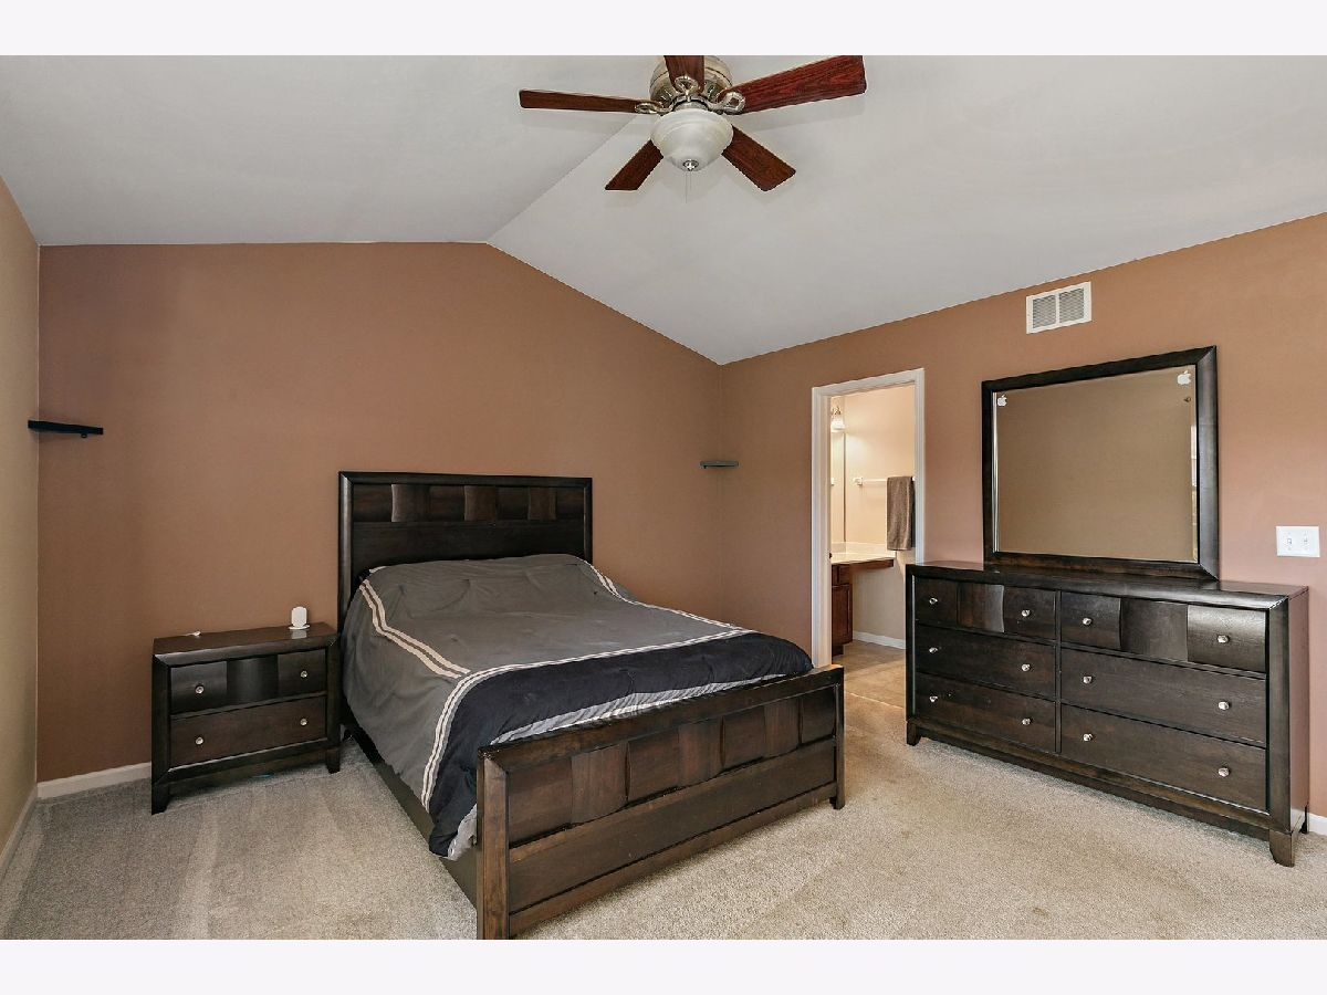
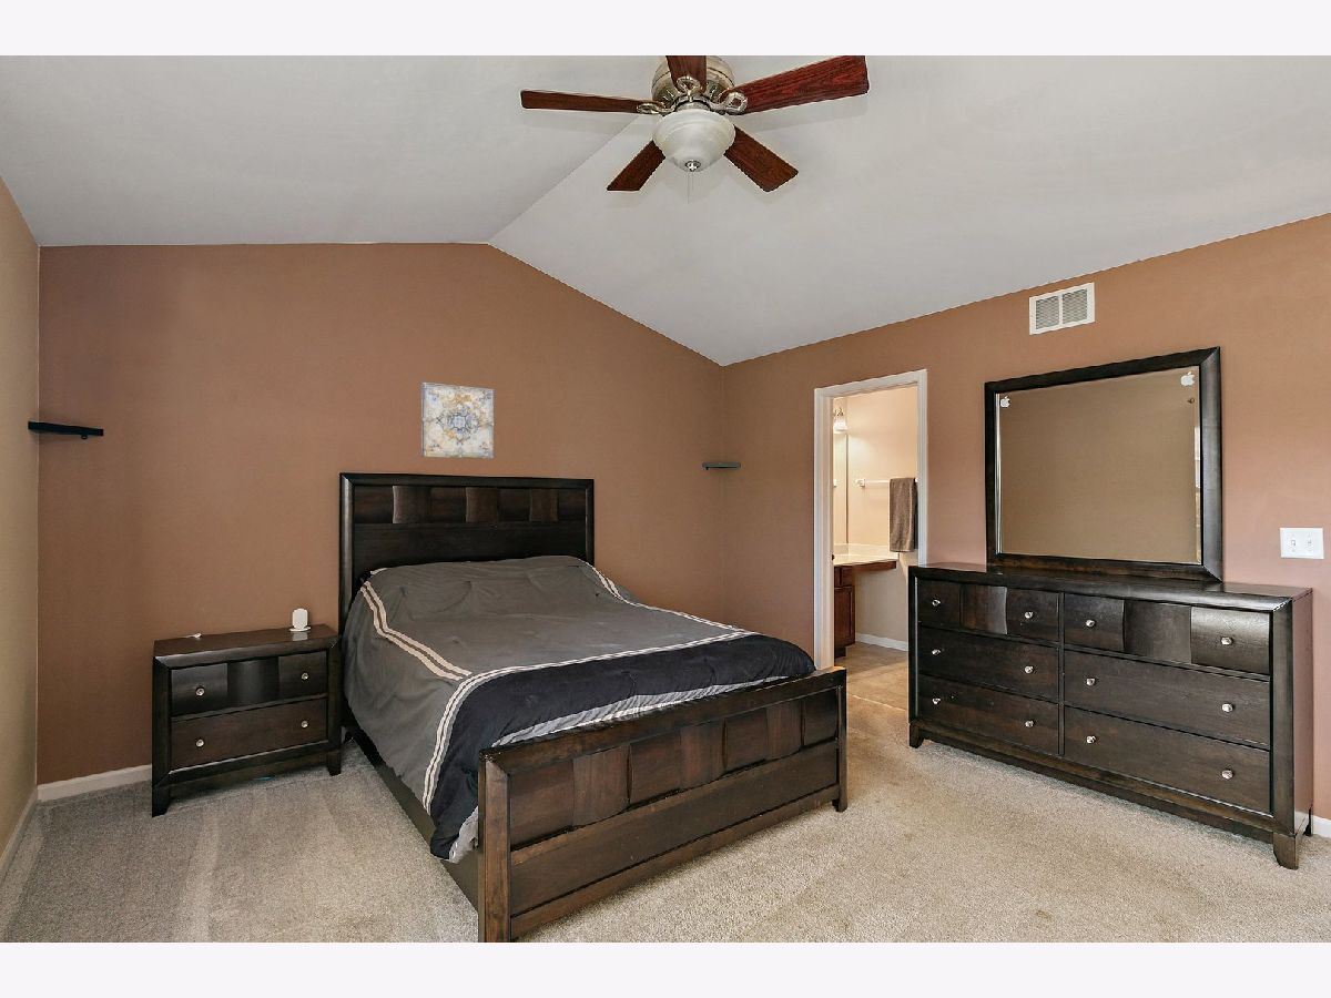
+ wall art [420,381,495,460]
